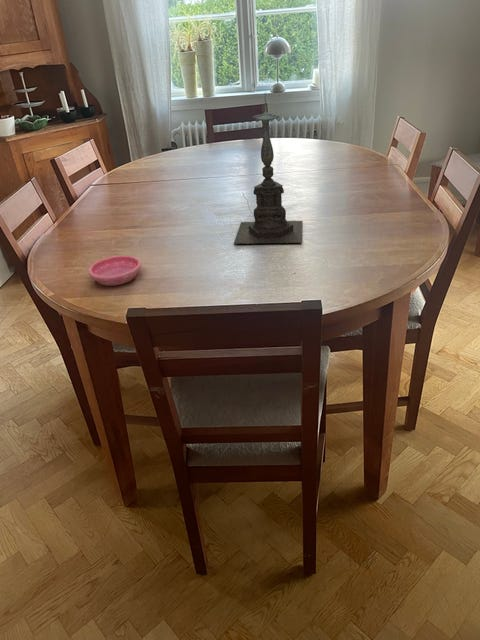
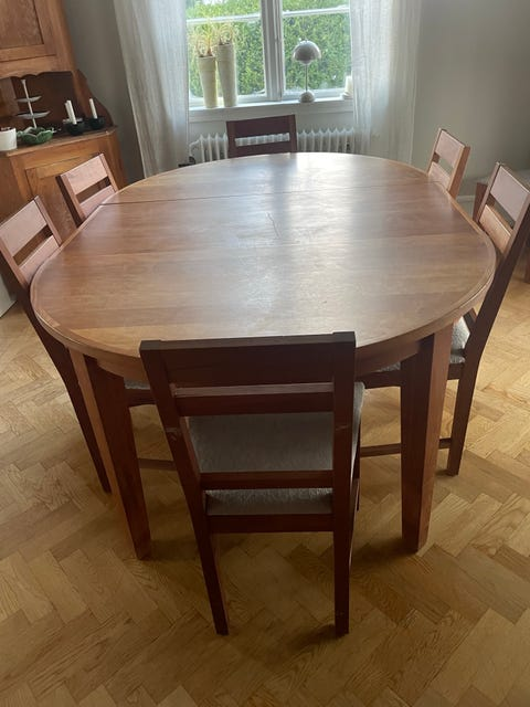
- saucer [87,255,142,287]
- candle holder [233,92,303,245]
